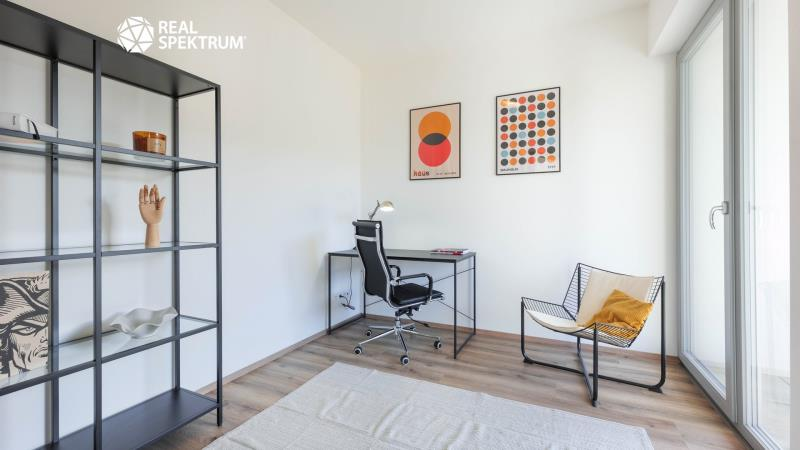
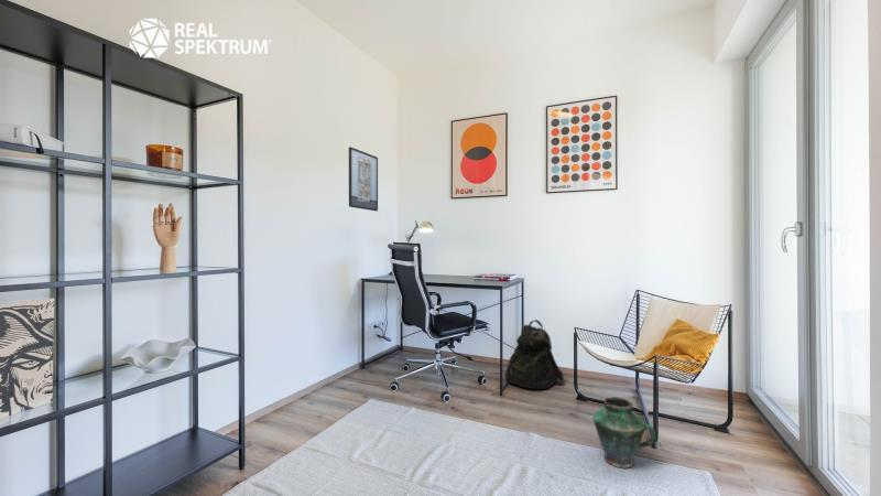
+ vase [592,396,657,470]
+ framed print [348,145,379,213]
+ backpack [503,319,565,390]
